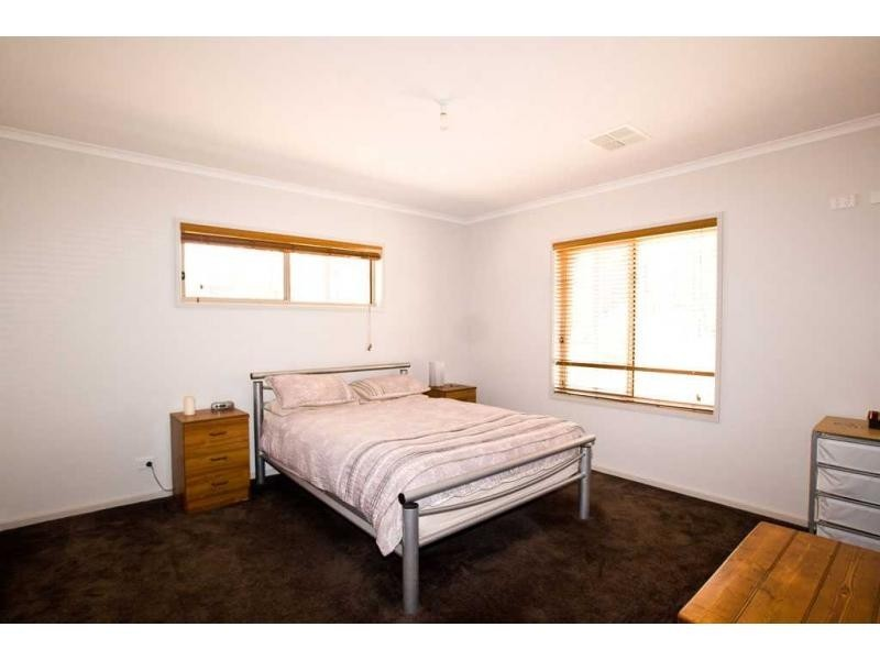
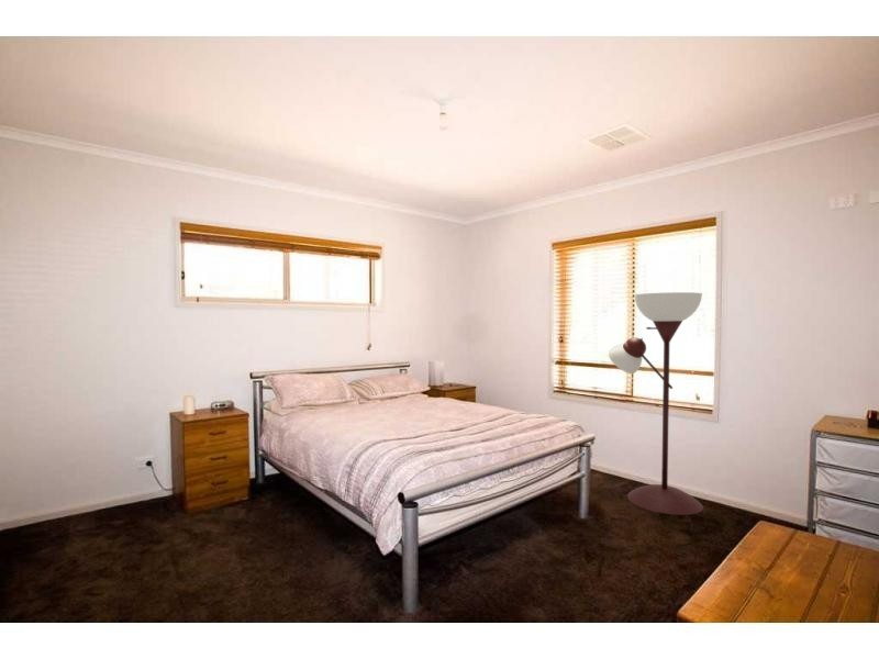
+ floor lamp [608,291,704,516]
